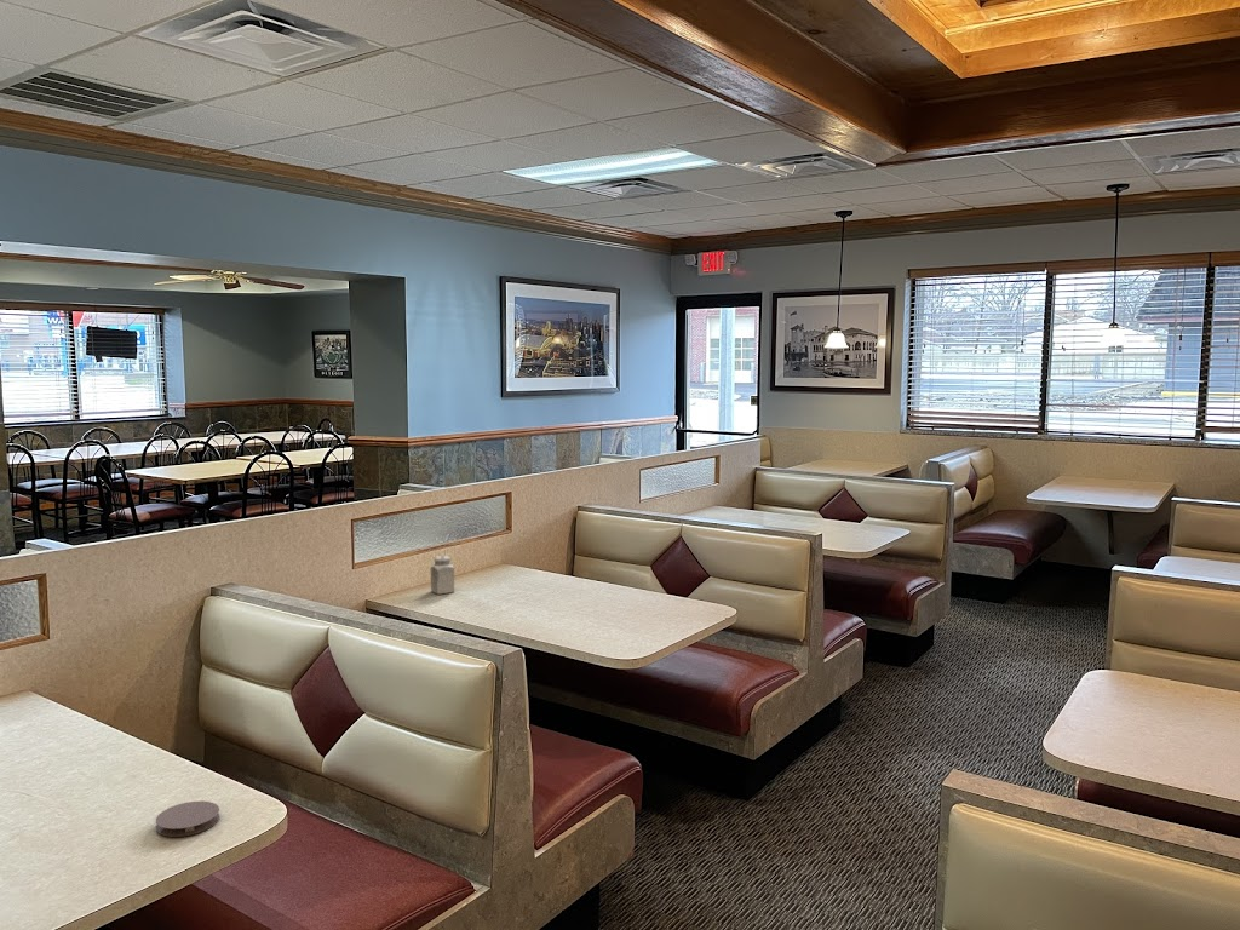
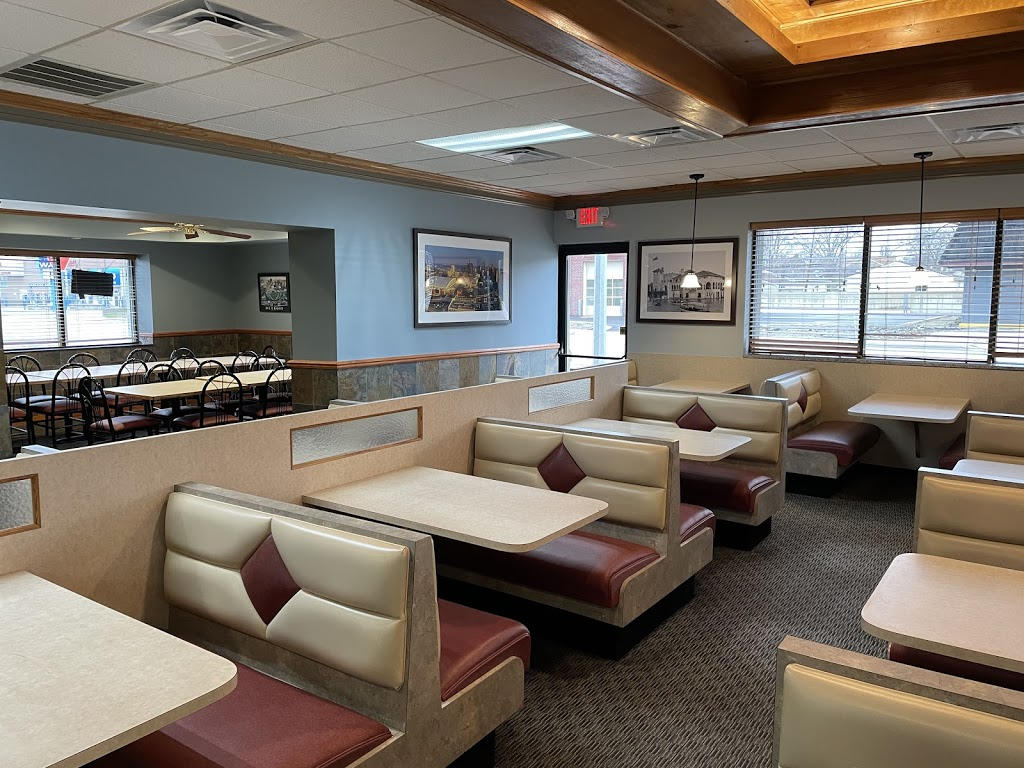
- salt shaker [430,555,455,596]
- coaster [155,800,220,838]
